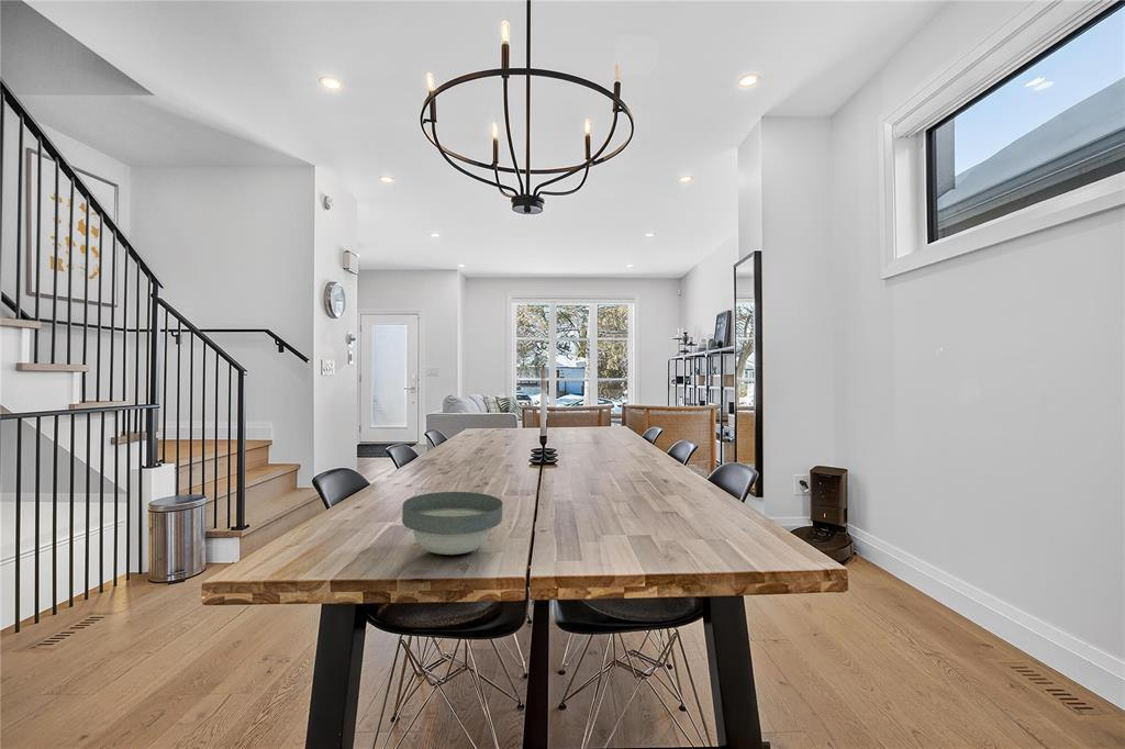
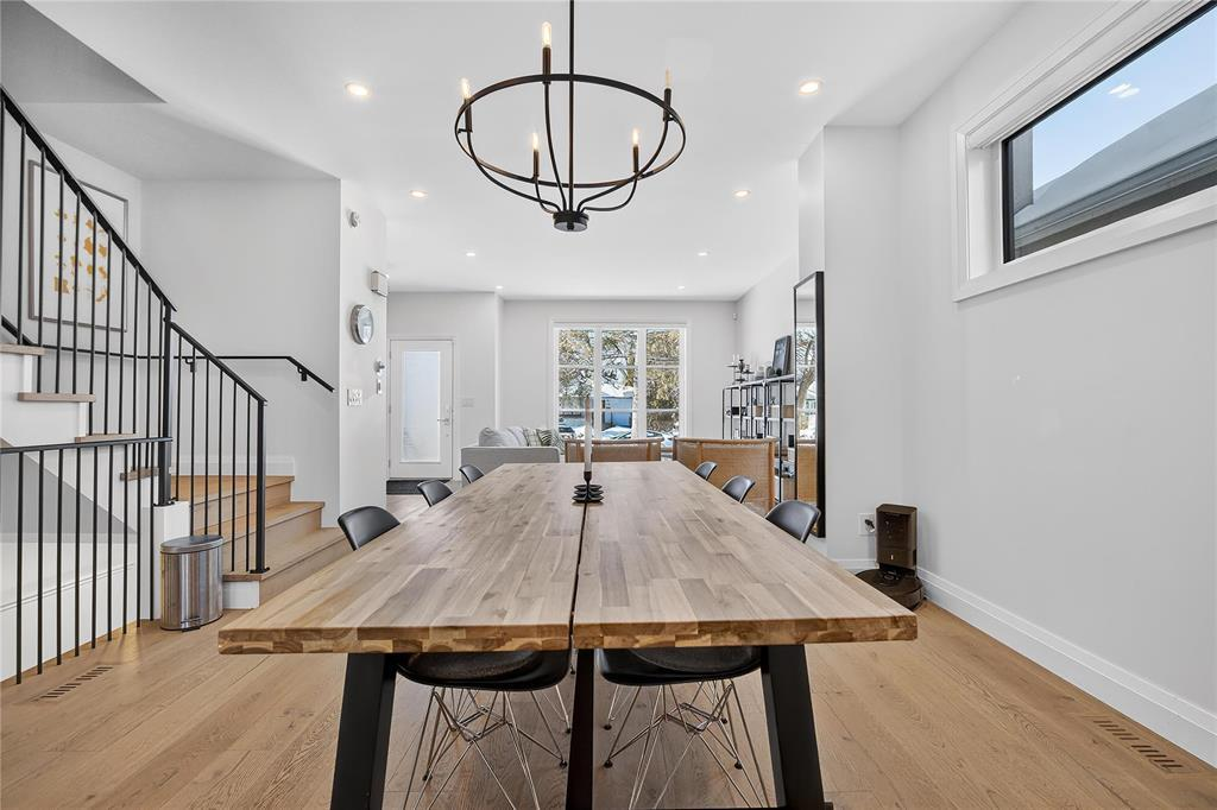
- bowl [401,491,503,556]
